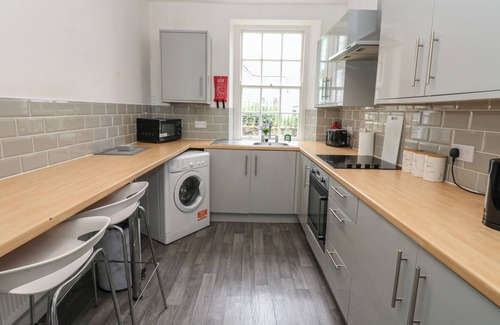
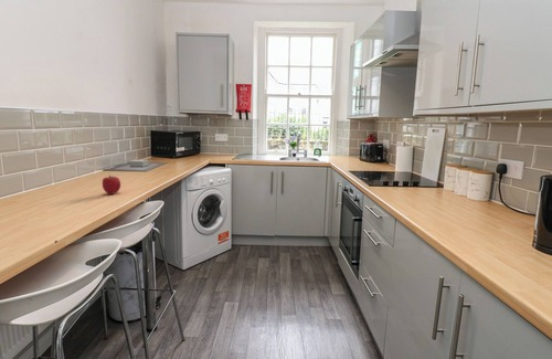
+ fruit [102,175,121,196]
